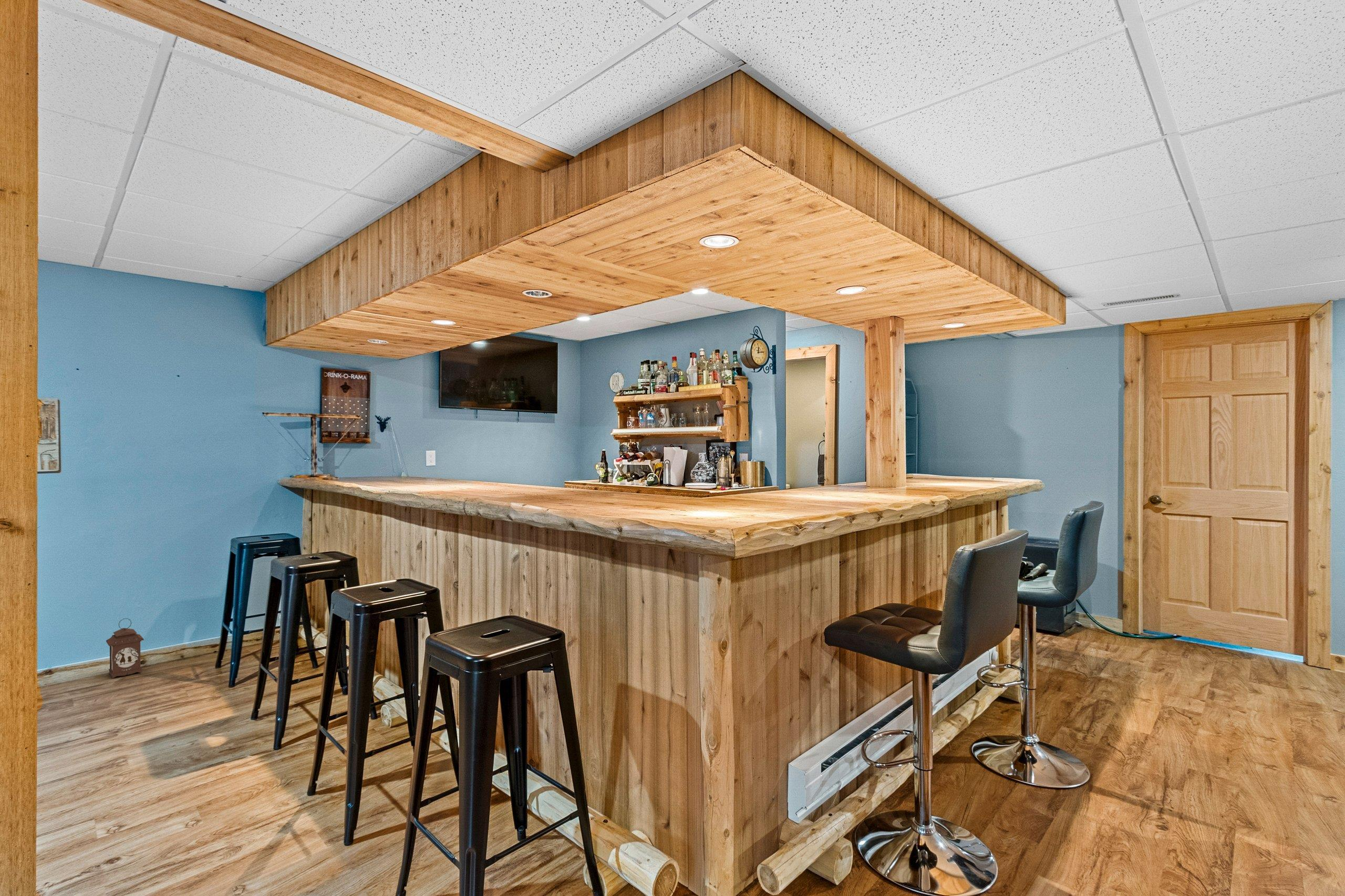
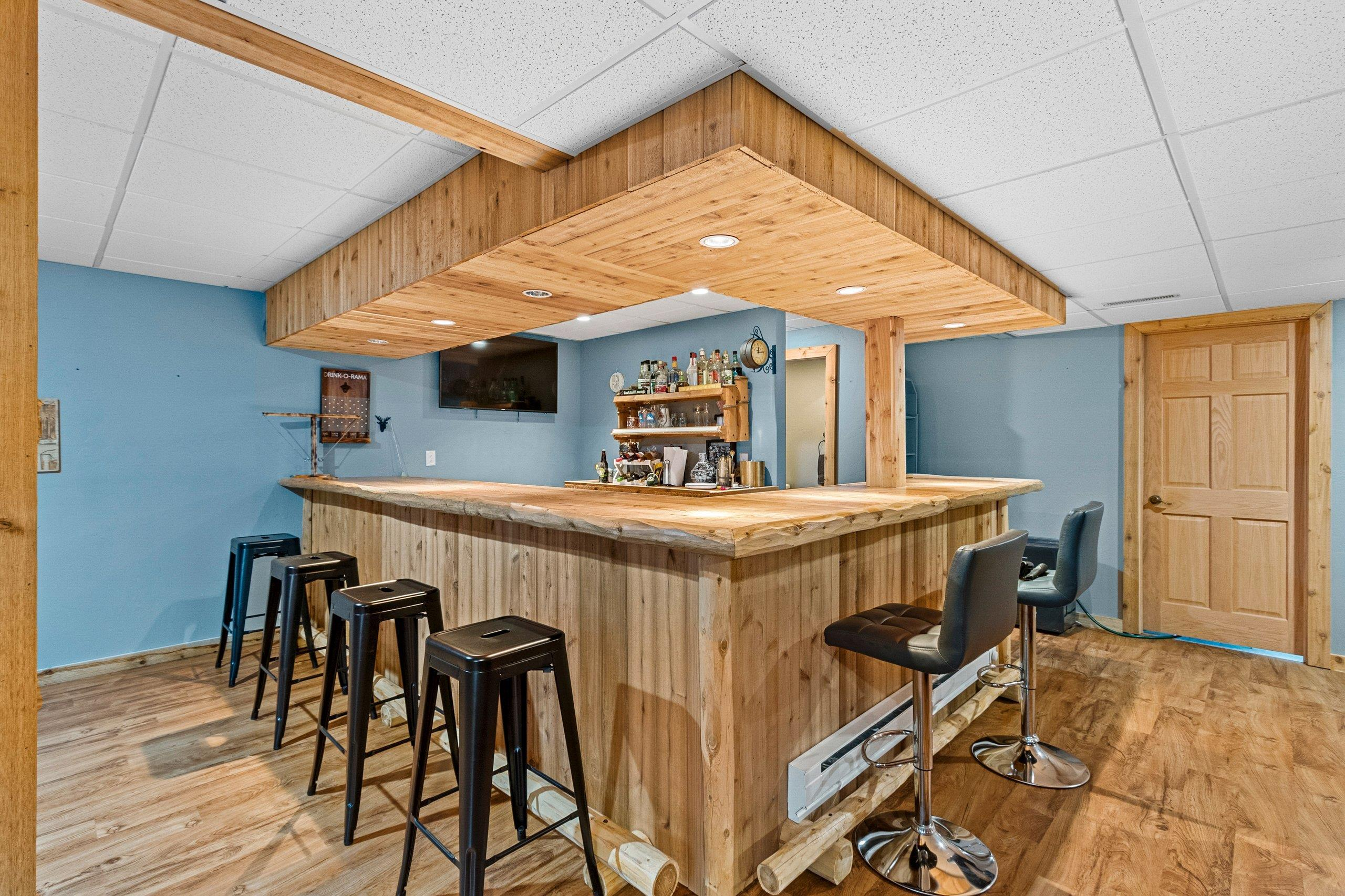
- lantern [106,618,144,679]
